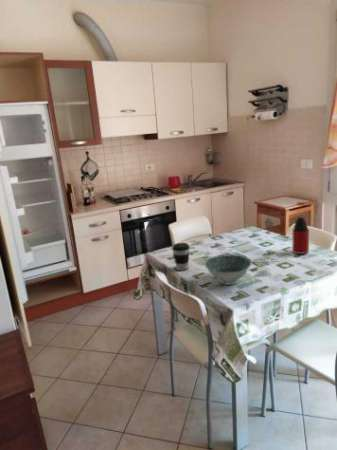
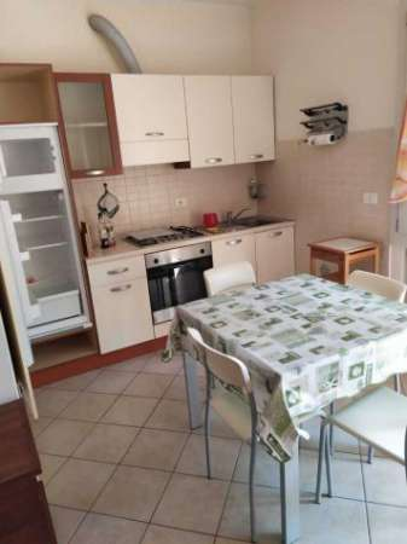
- bottle [291,201,310,255]
- coffee cup [171,242,191,271]
- bowl [203,253,253,286]
